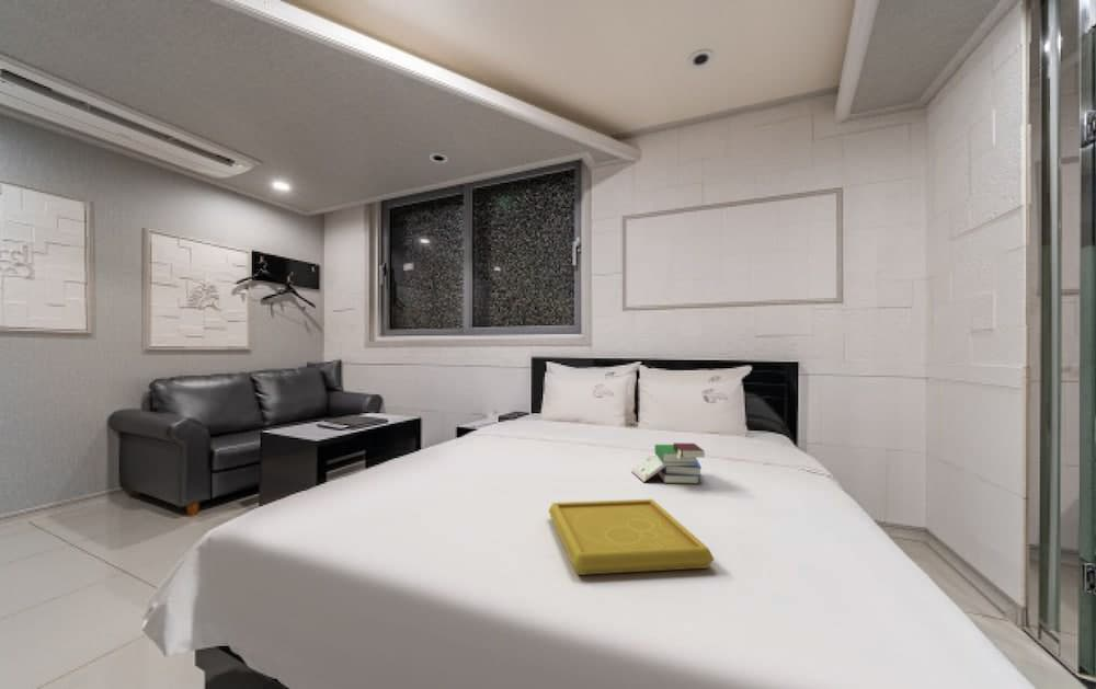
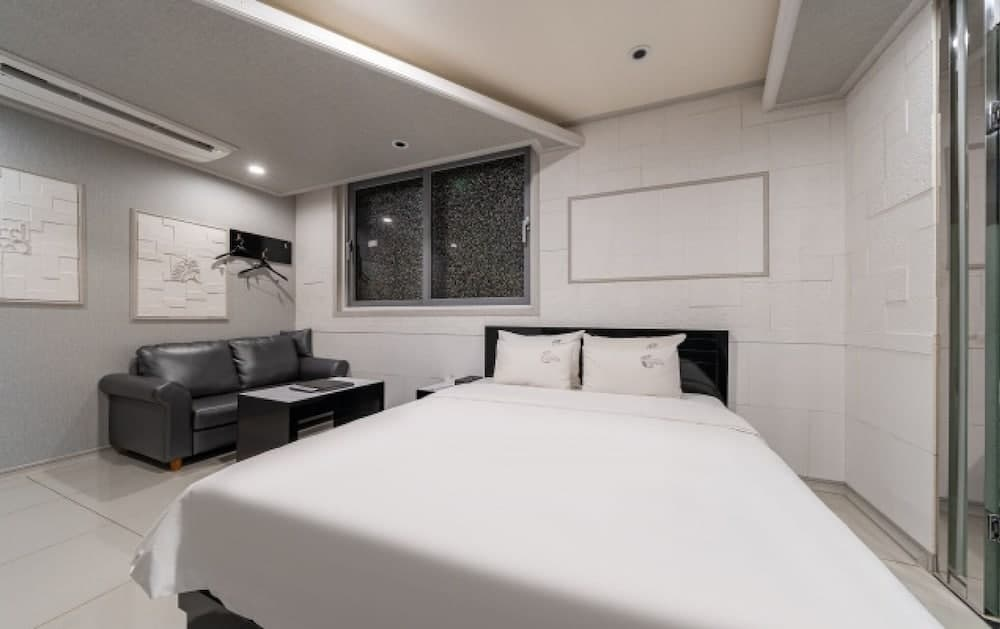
- book [630,443,706,485]
- serving tray [548,498,715,576]
